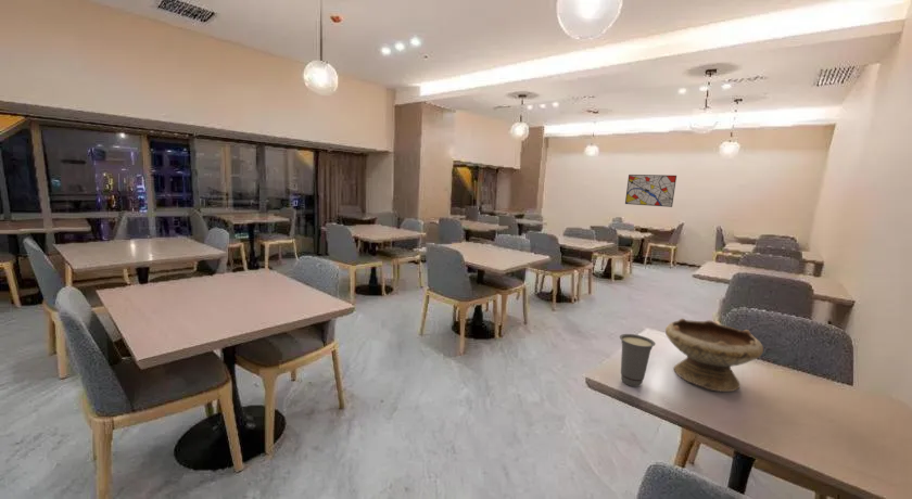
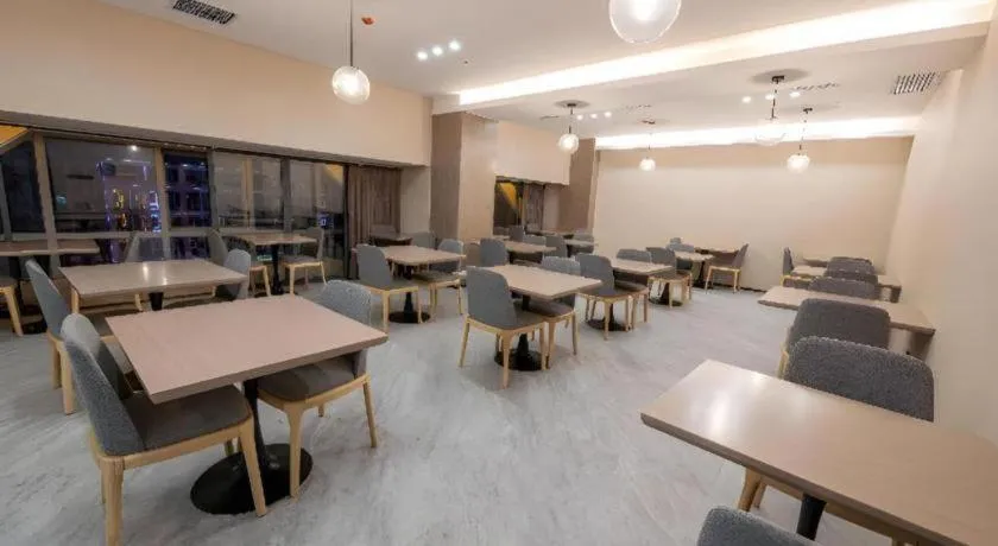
- wall art [624,174,677,208]
- cup [619,333,657,387]
- bowl [664,317,764,393]
